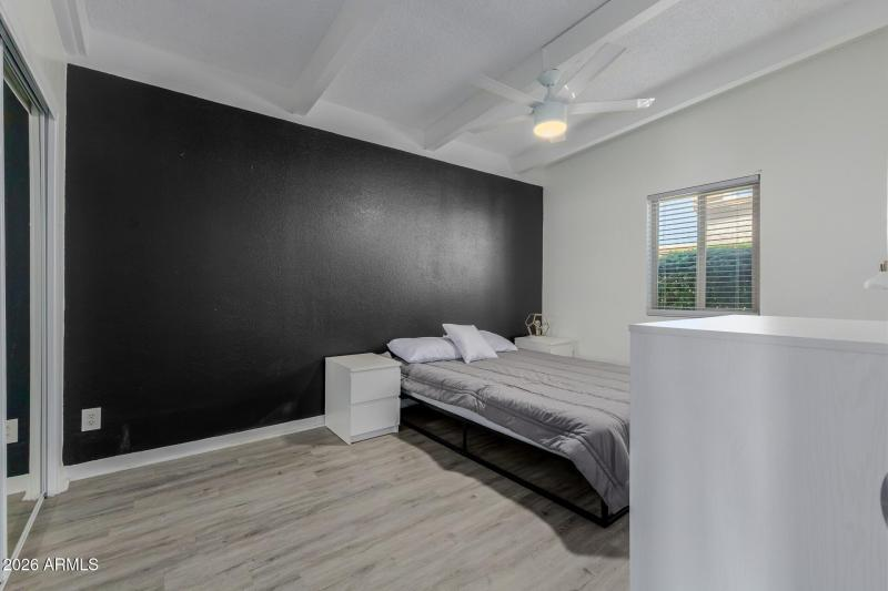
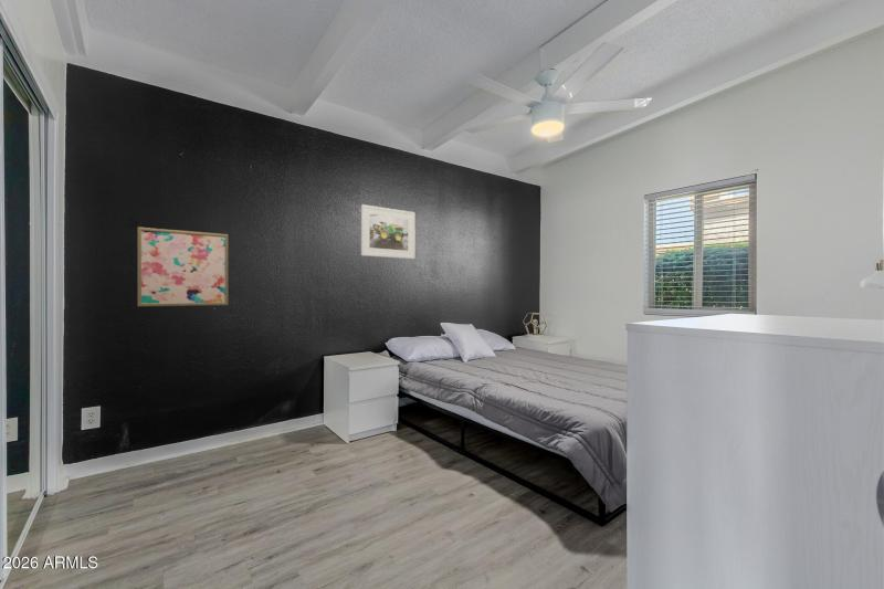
+ wall art [136,227,230,307]
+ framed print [360,203,417,260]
